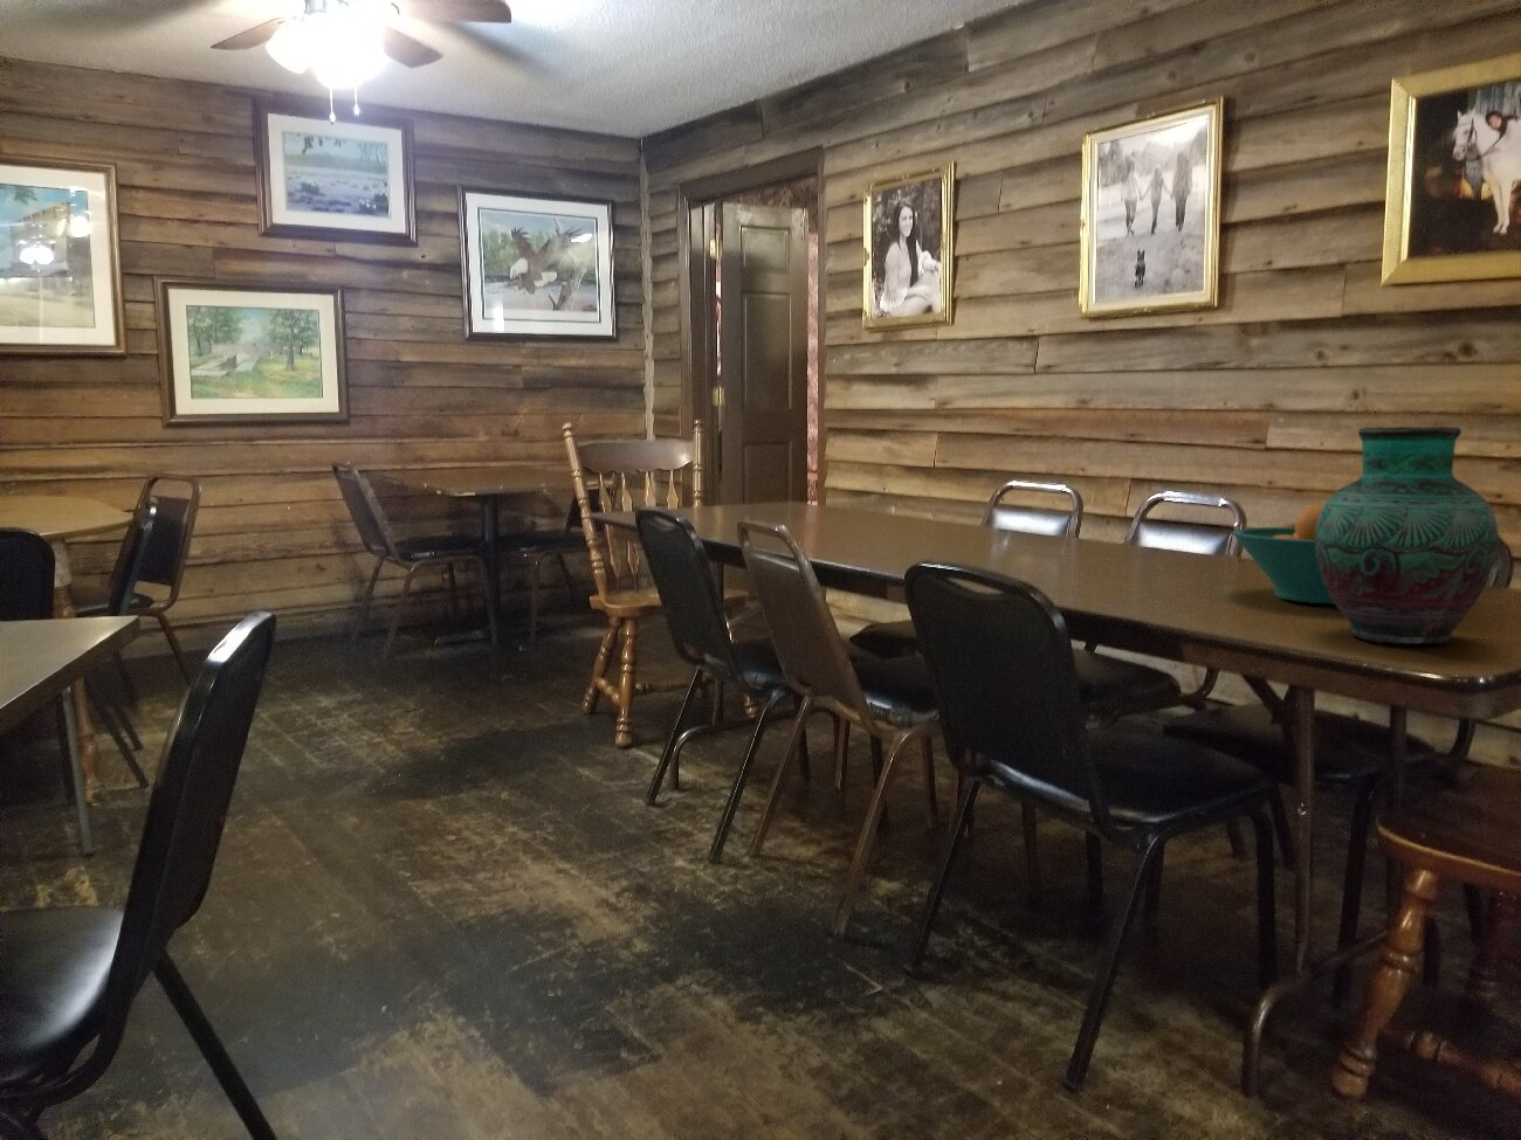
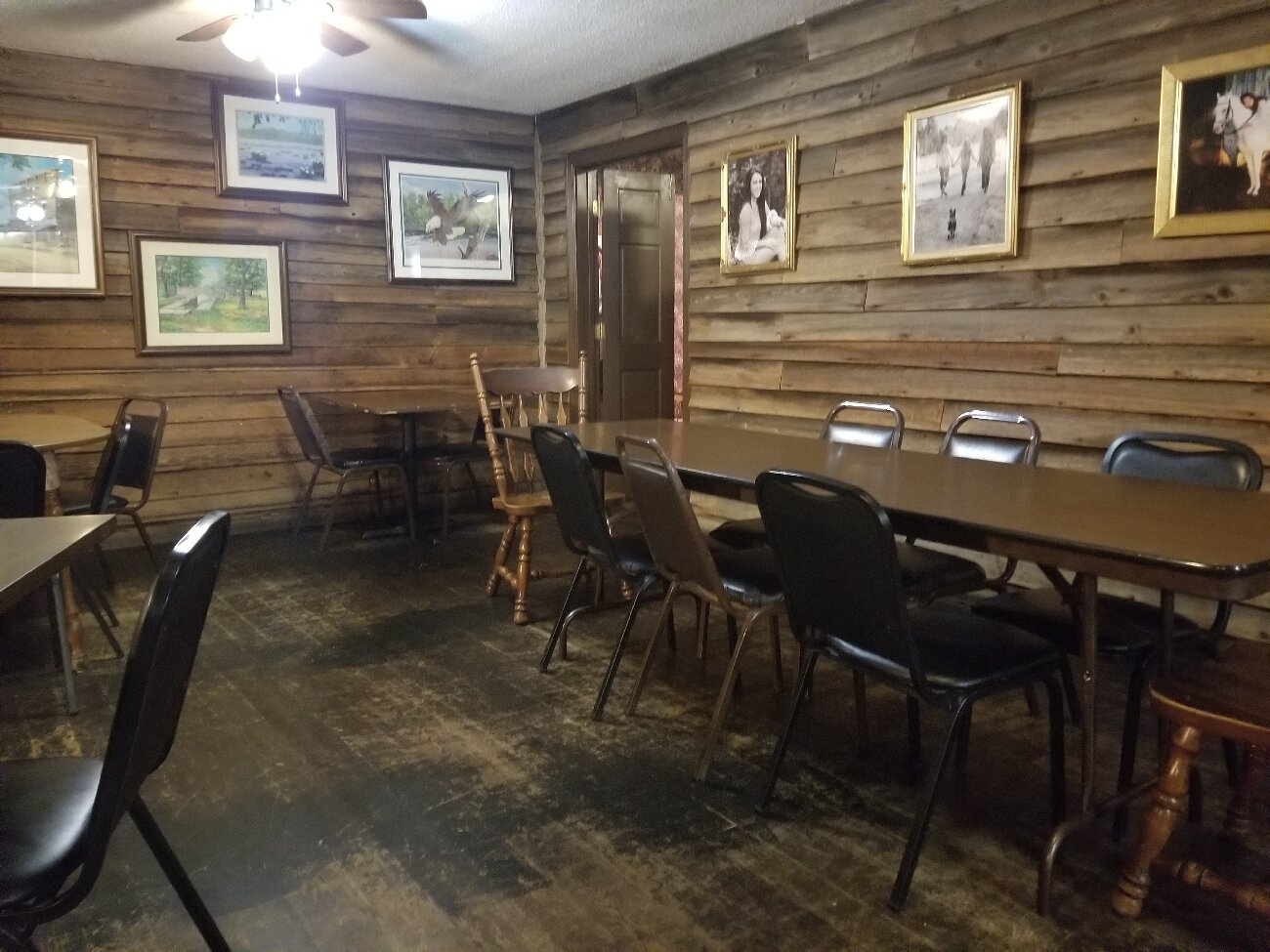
- fruit bowl [1232,503,1335,605]
- vase [1315,425,1499,645]
